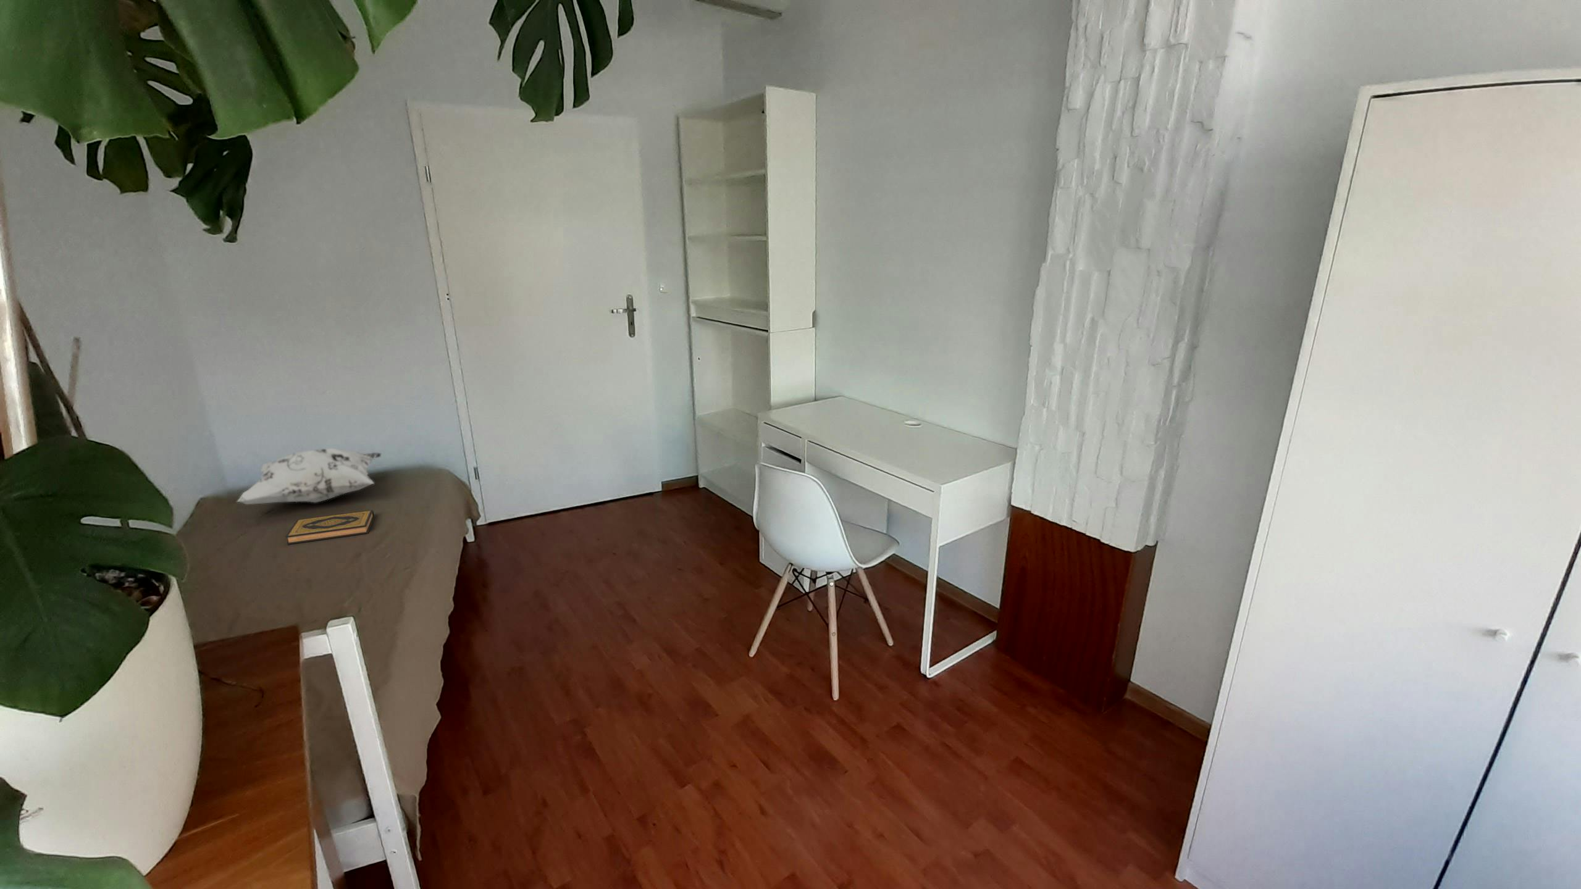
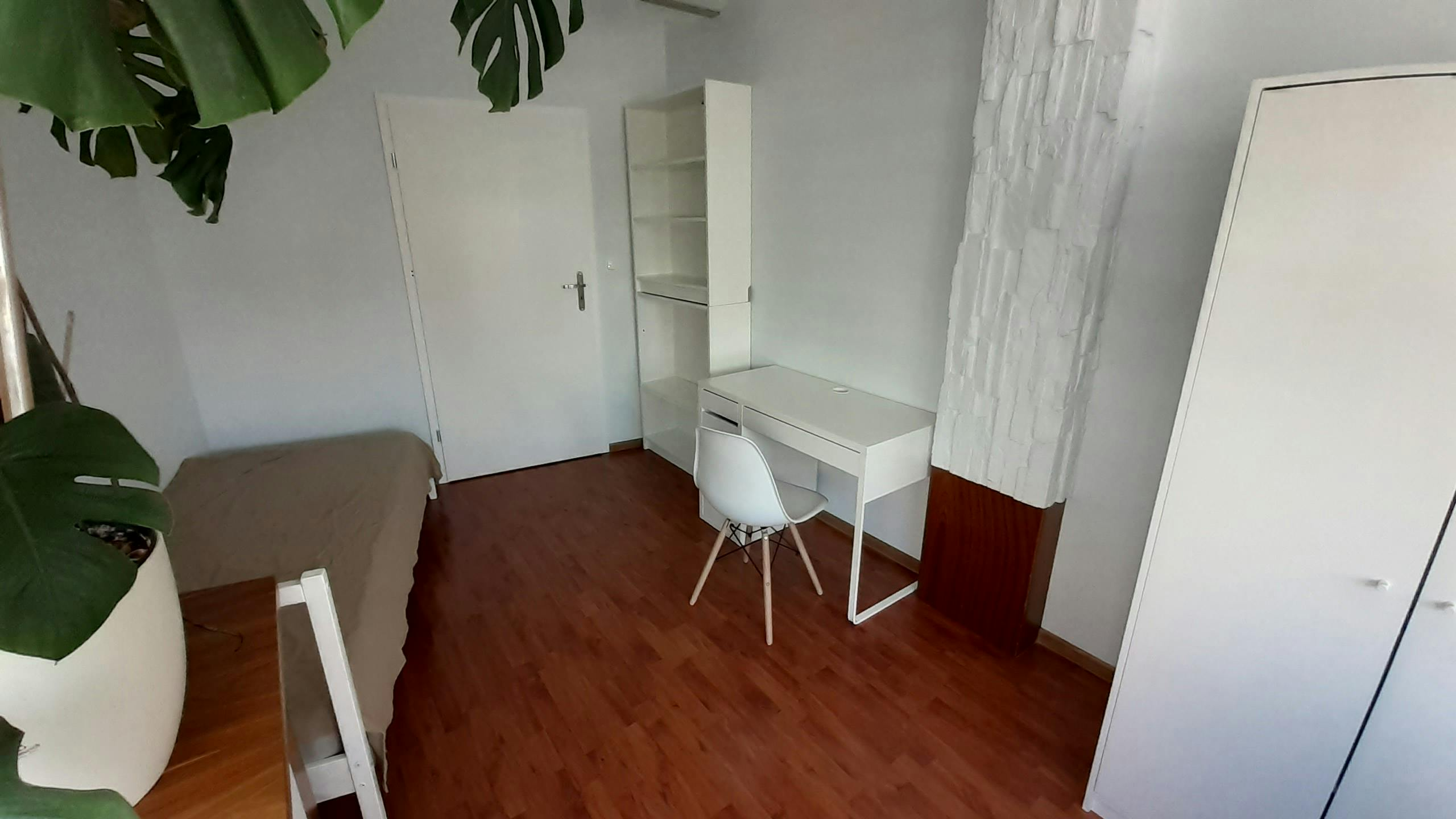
- decorative pillow [236,447,381,505]
- hardback book [284,509,375,545]
